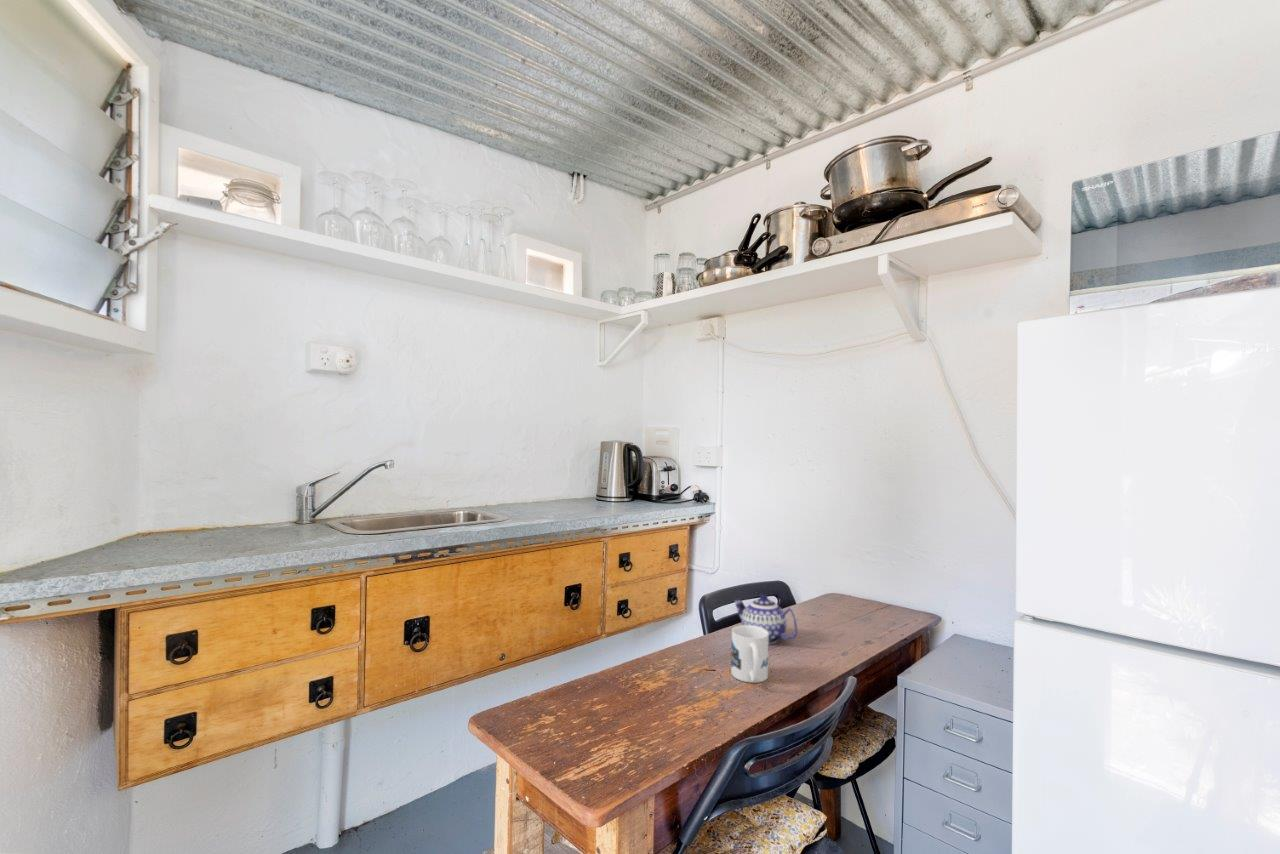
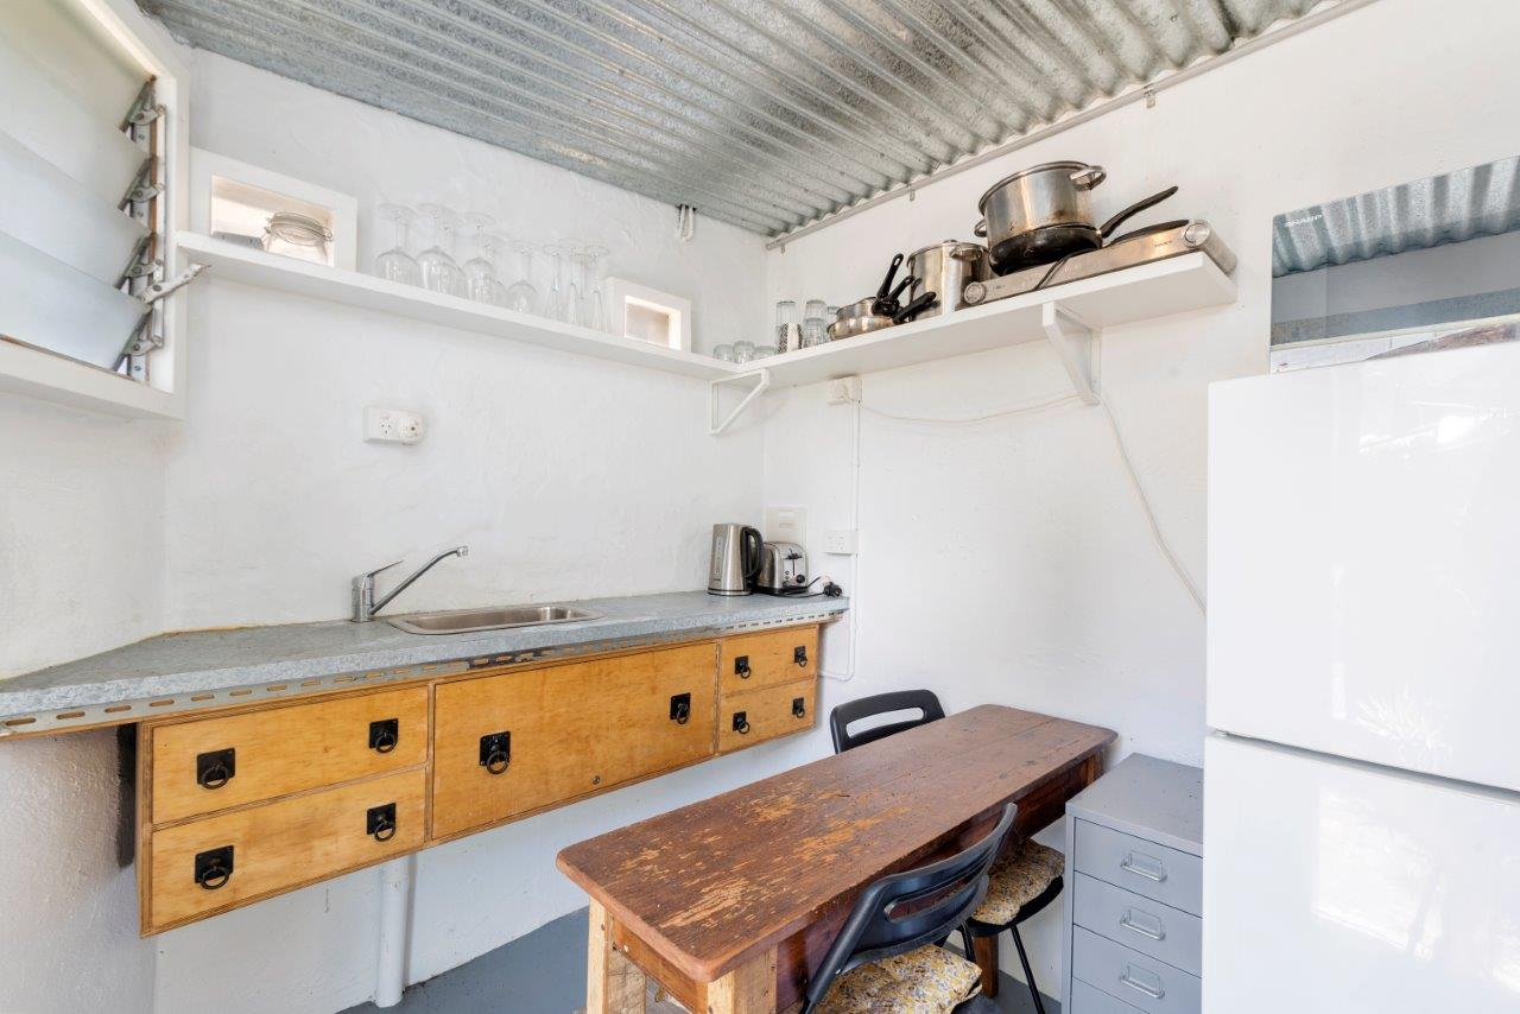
- teapot [734,593,799,645]
- mug [730,624,769,684]
